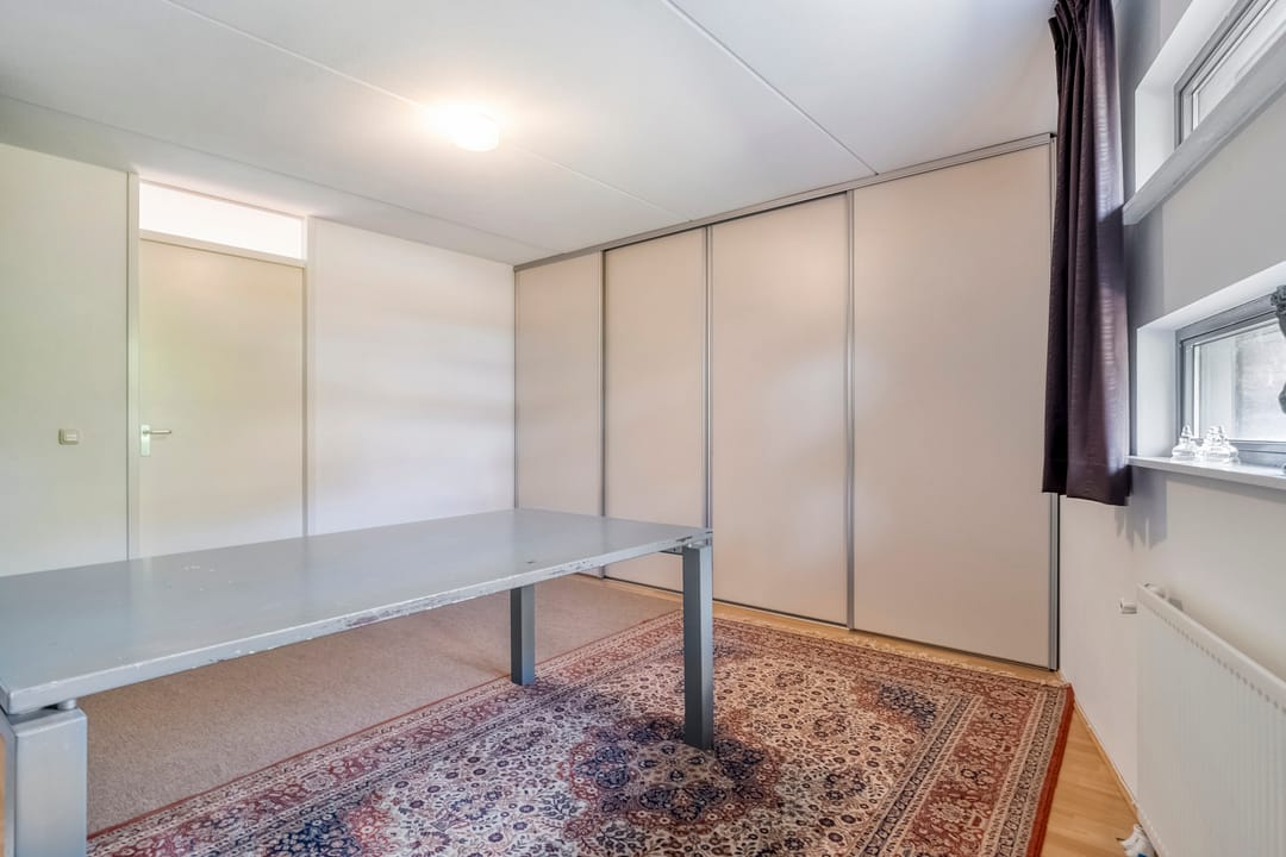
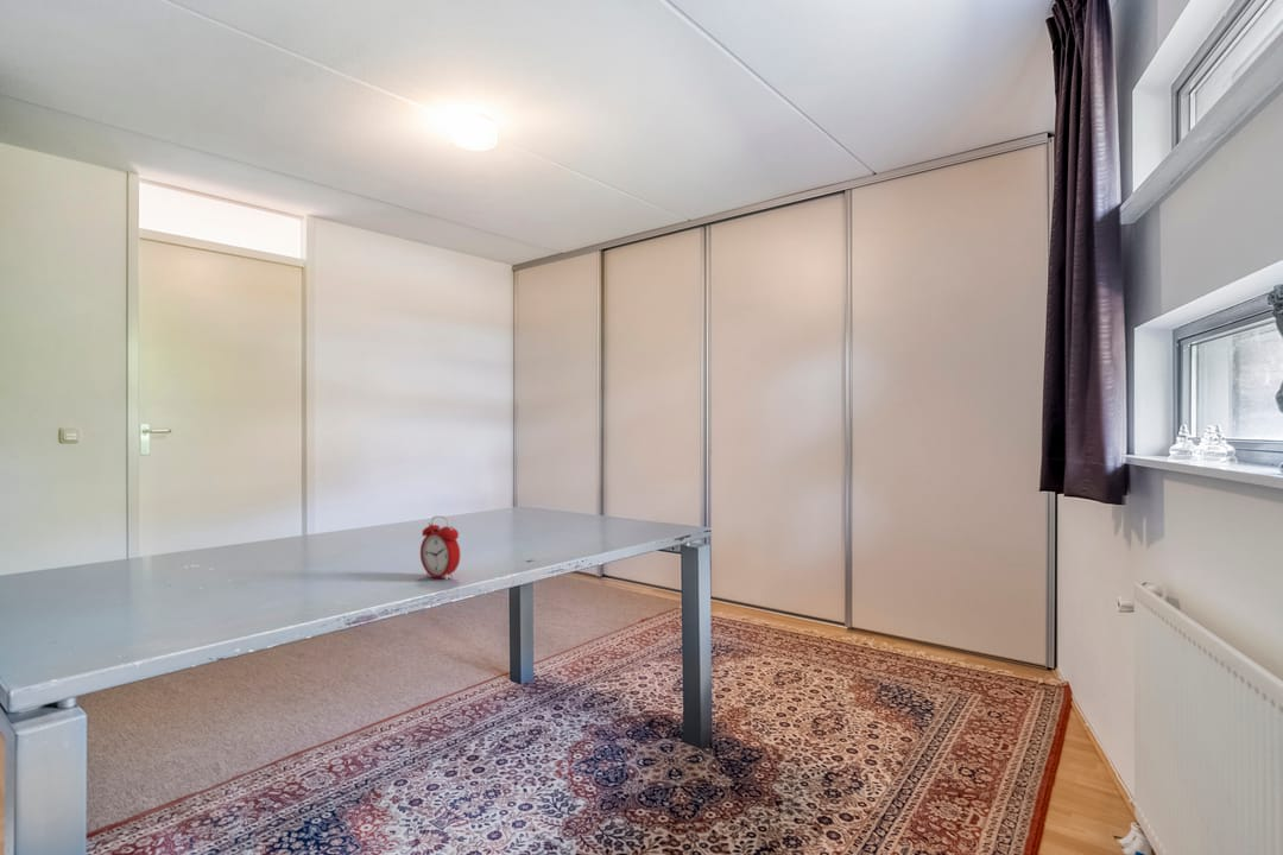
+ alarm clock [419,514,461,581]
